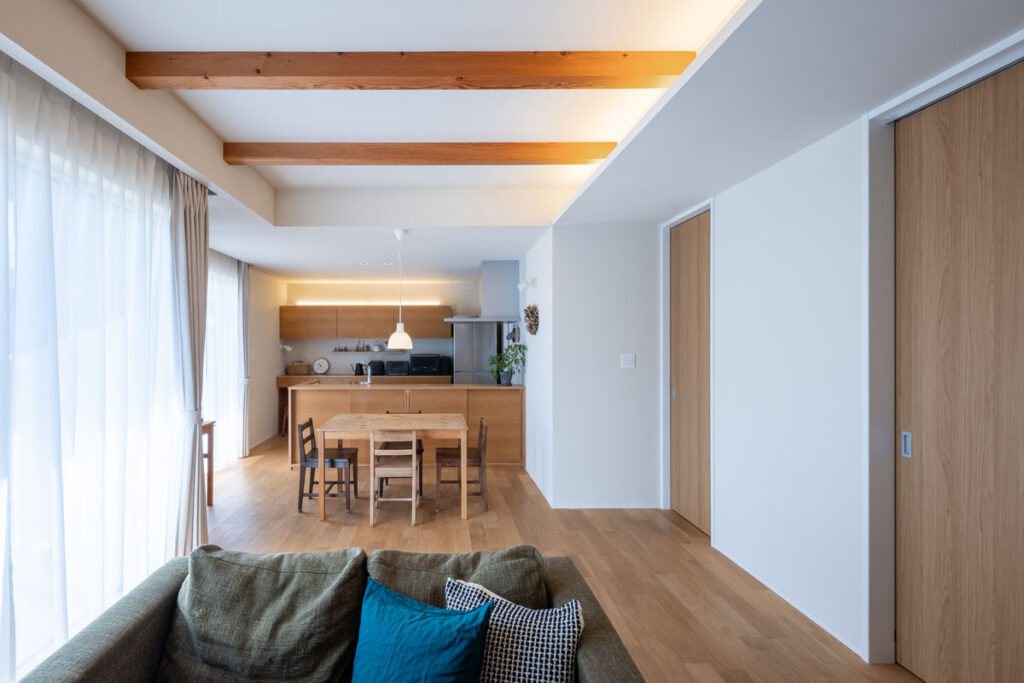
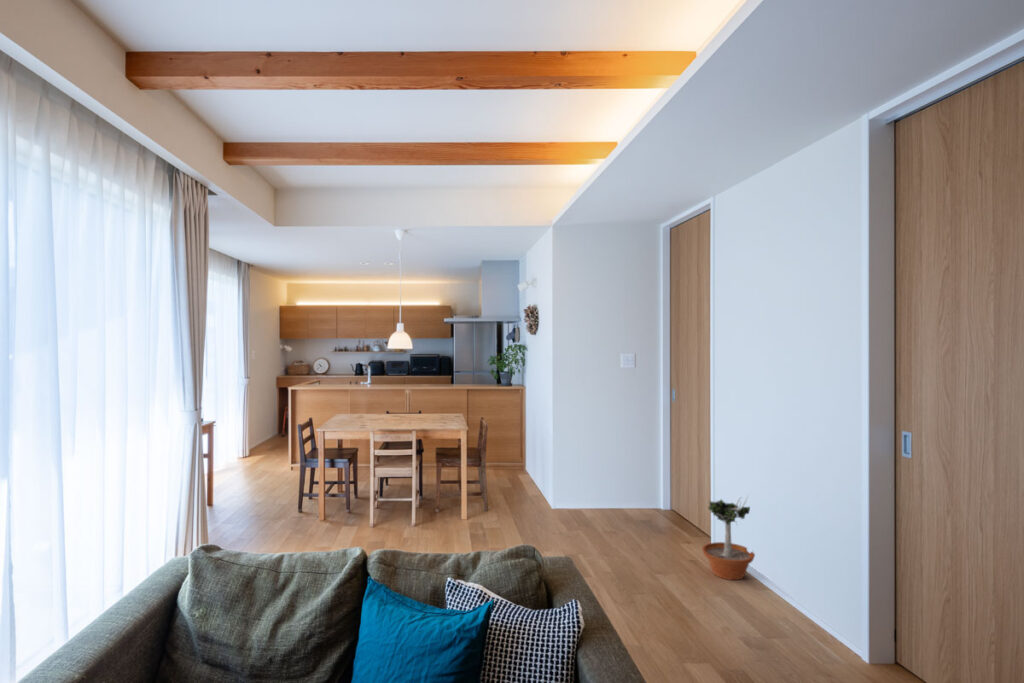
+ potted tree [701,495,756,581]
